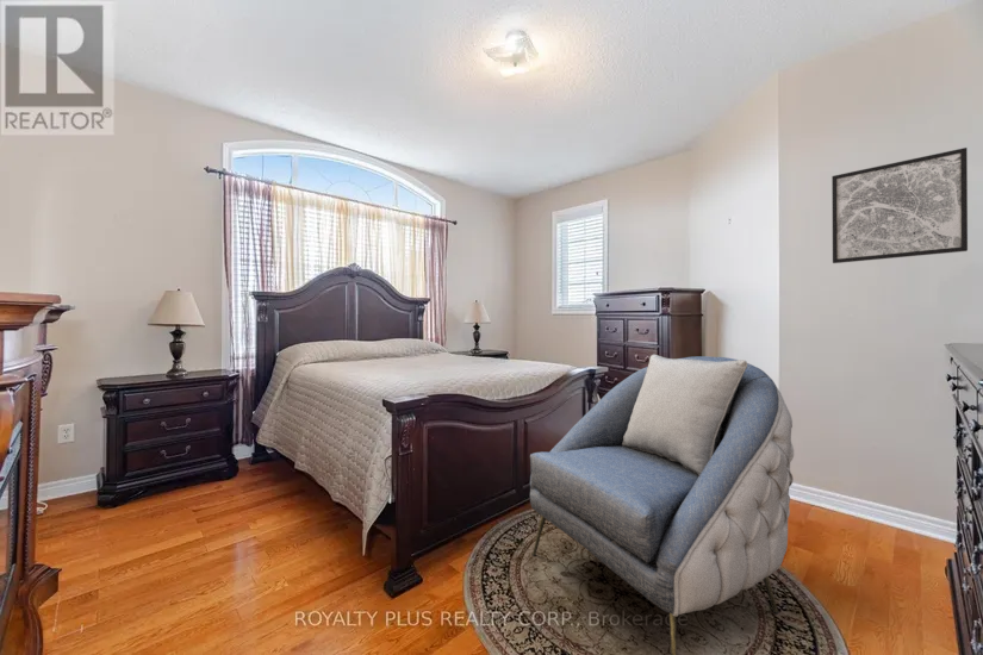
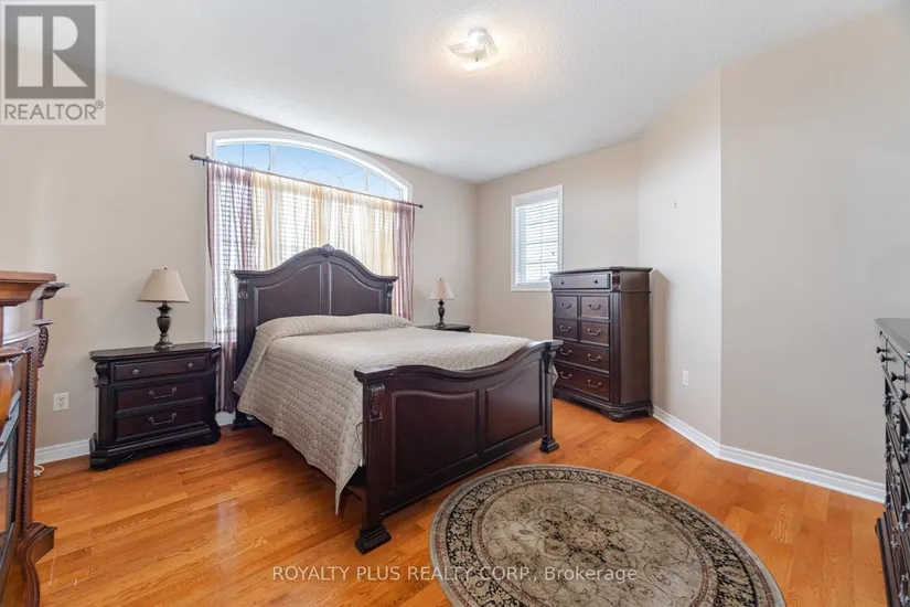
- wall art [830,146,969,264]
- armchair [529,354,795,655]
